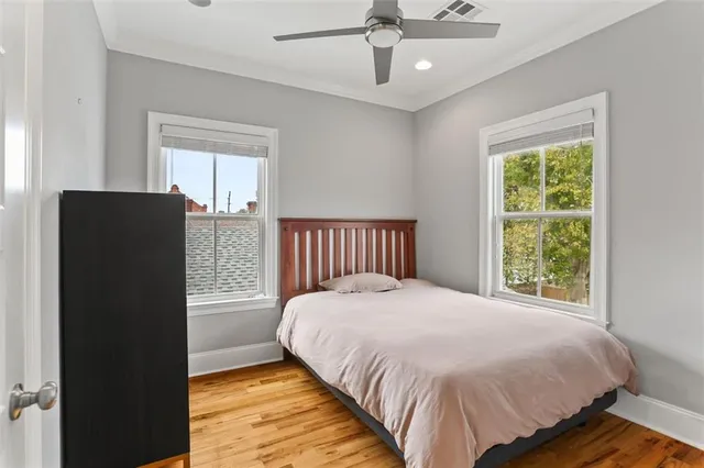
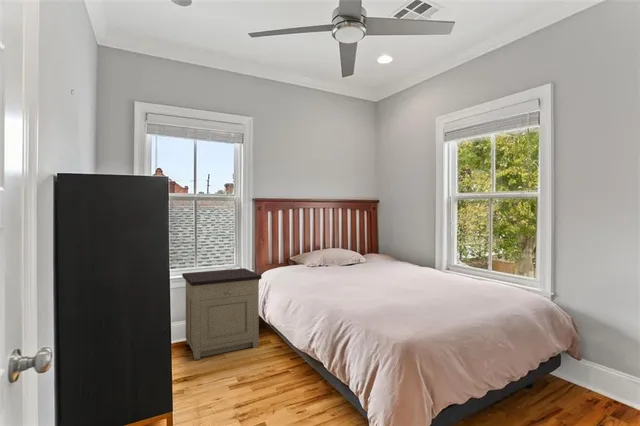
+ nightstand [181,267,263,361]
